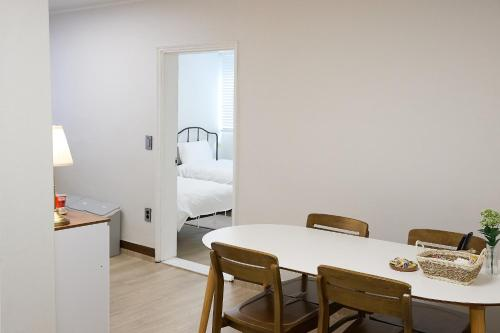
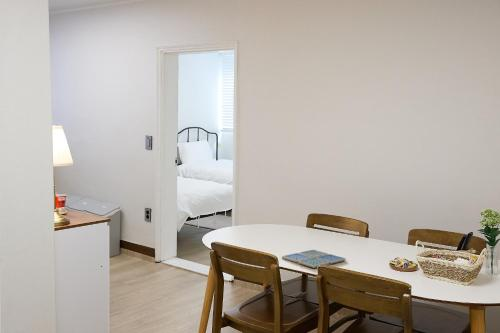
+ drink coaster [281,249,347,269]
